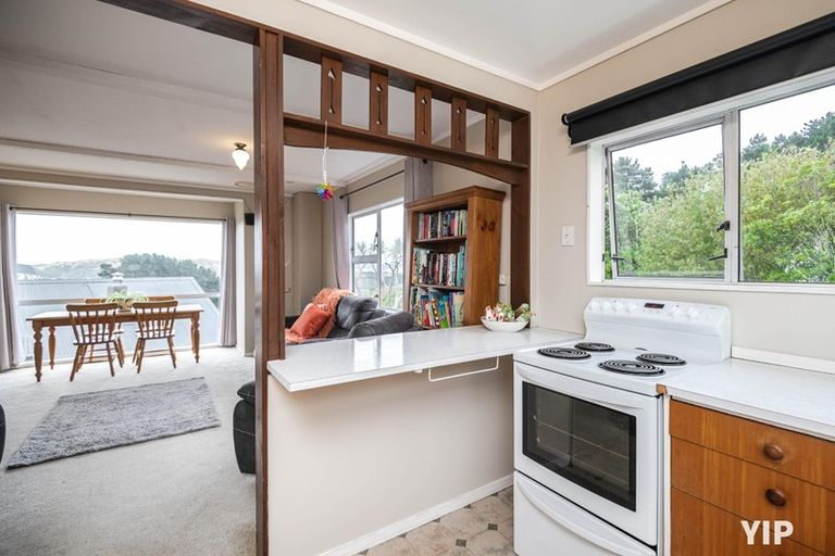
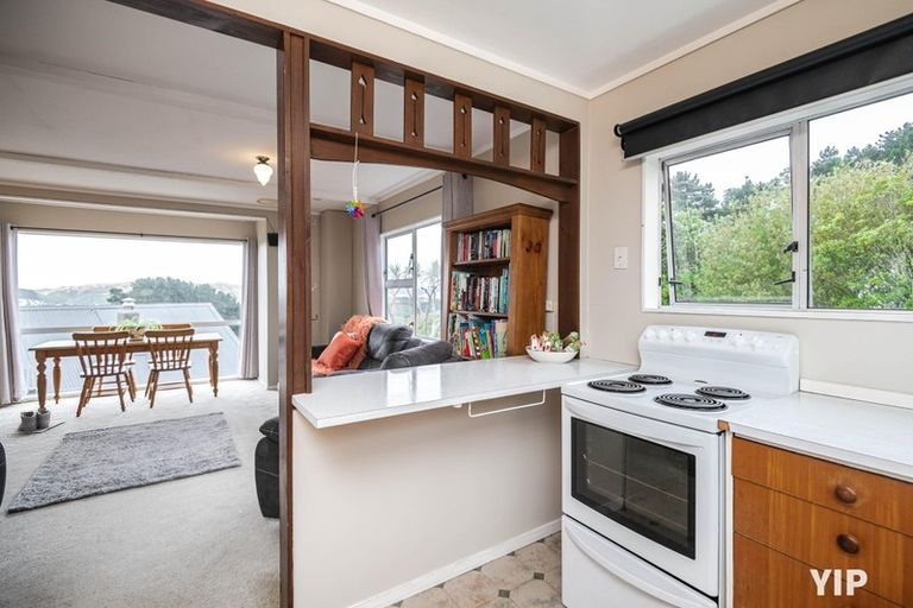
+ boots [2,407,67,436]
